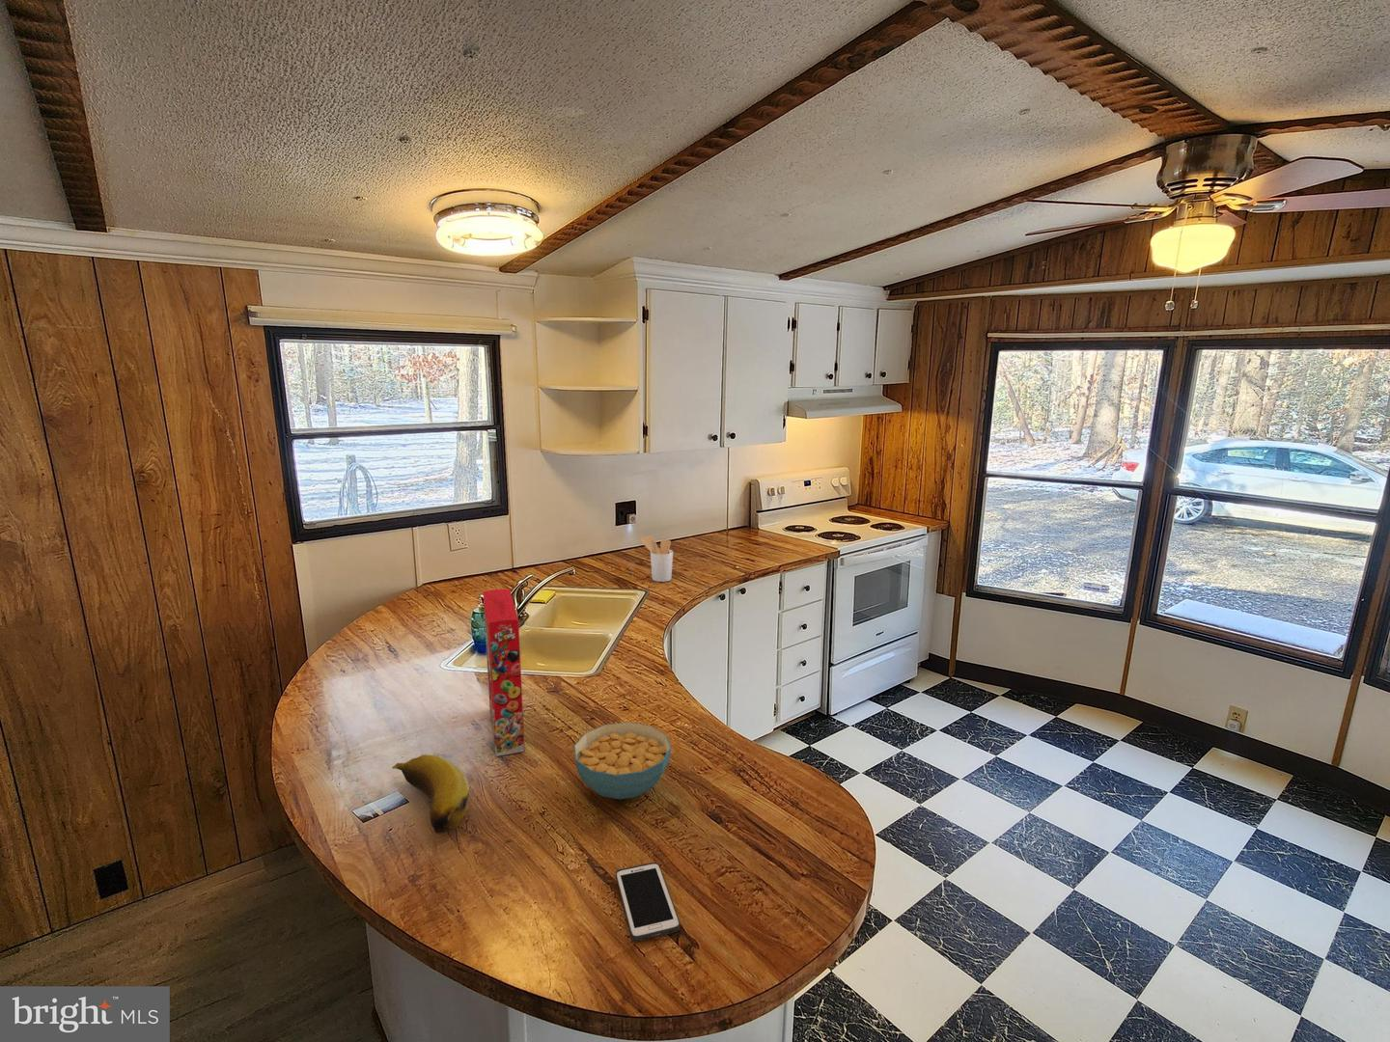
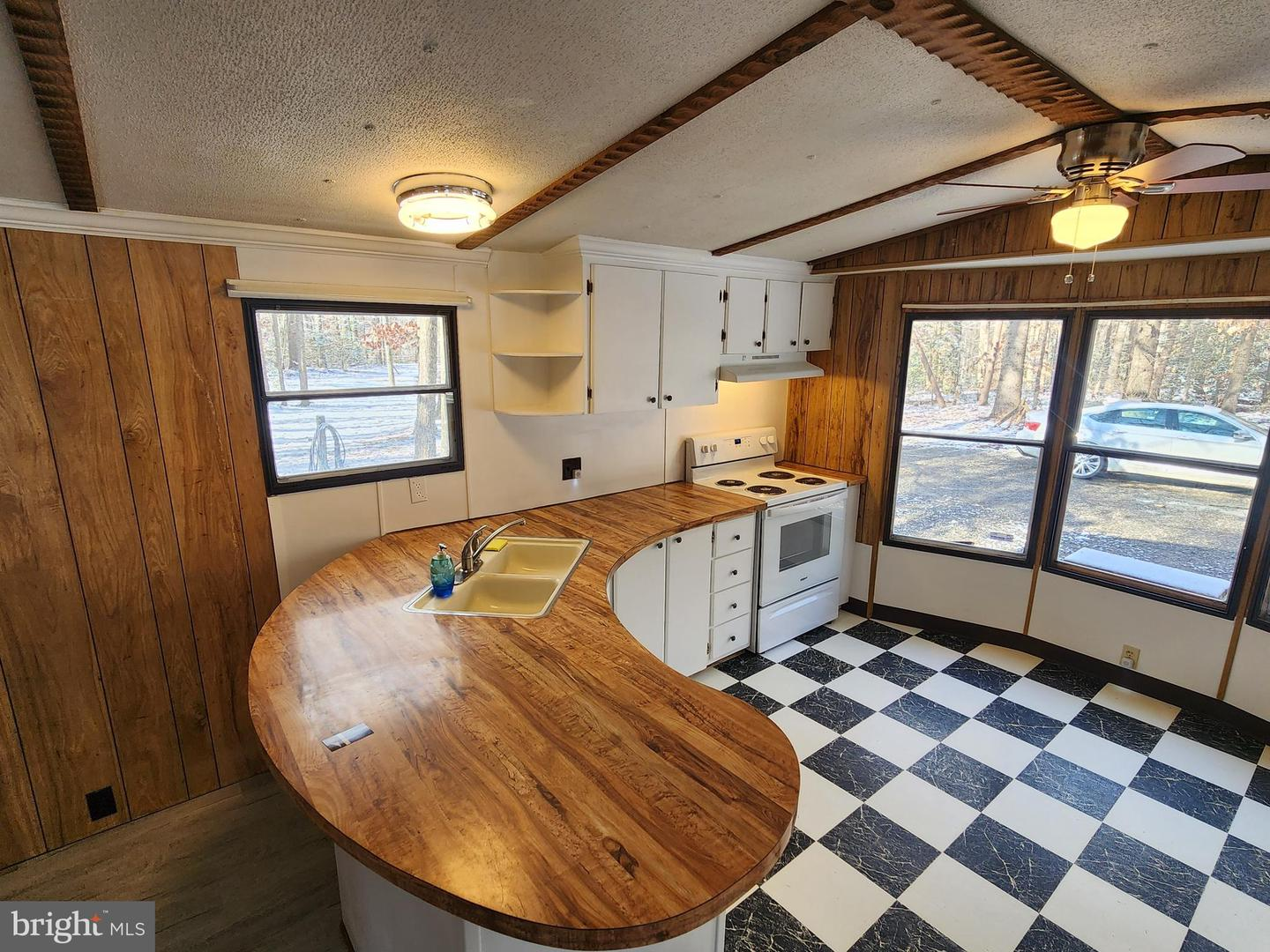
- banana [391,753,471,834]
- cereal box [482,588,526,757]
- cereal bowl [574,721,673,800]
- utensil holder [639,535,674,582]
- cell phone [615,861,682,942]
